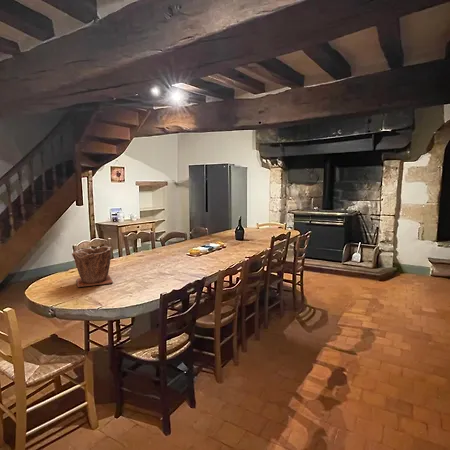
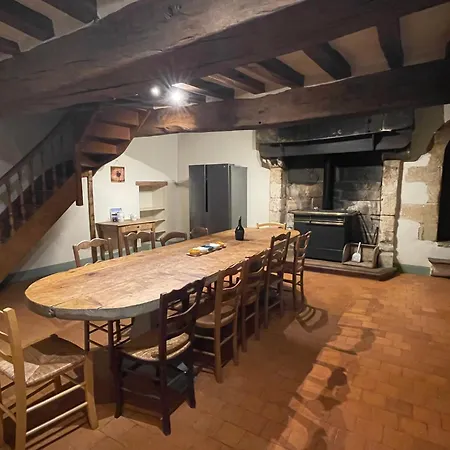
- plant pot [71,245,114,288]
